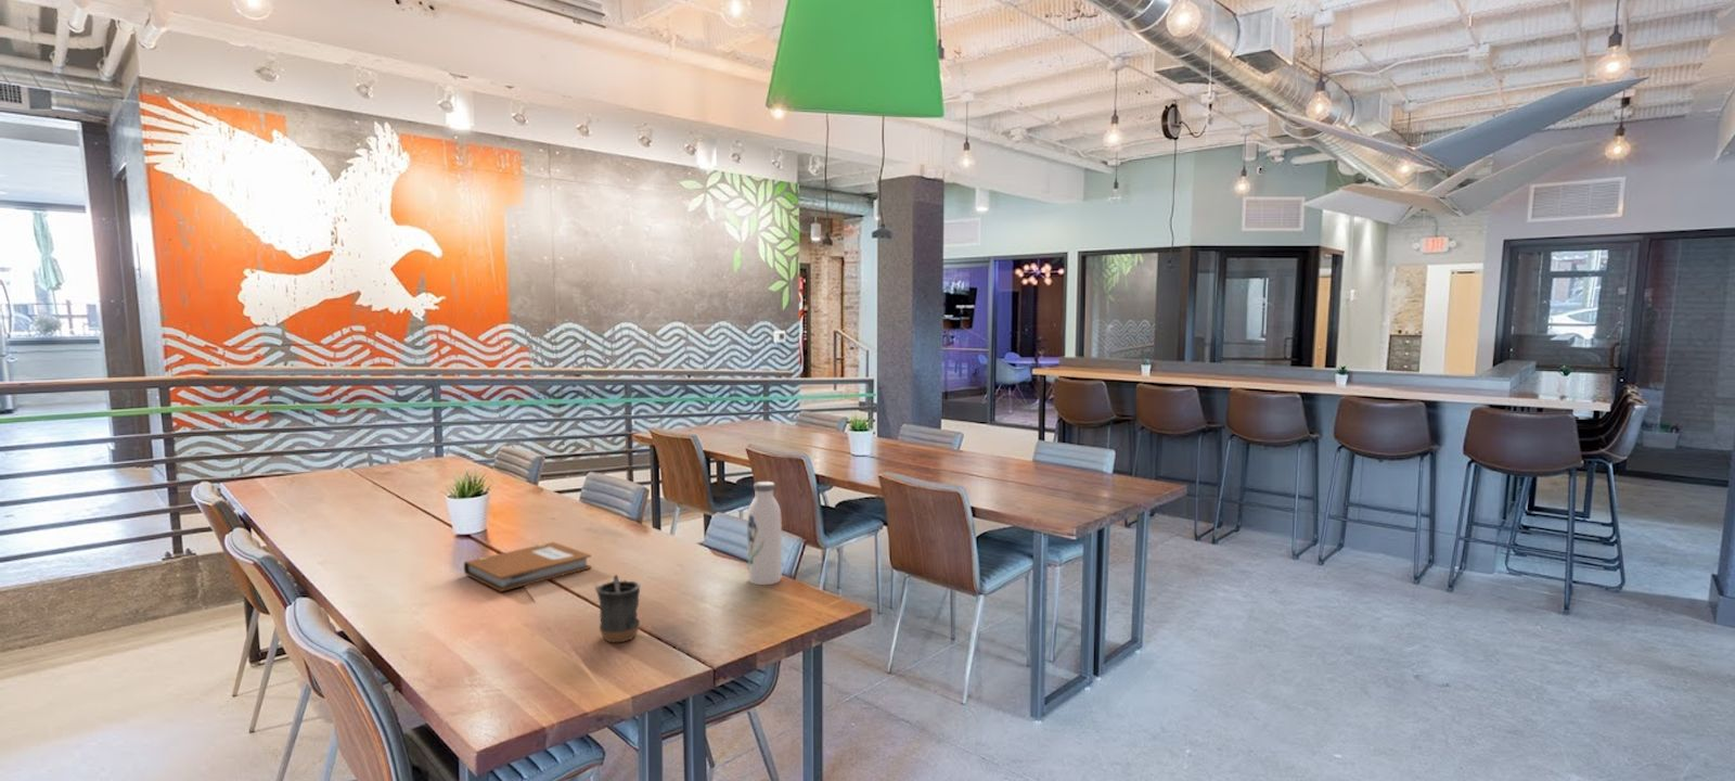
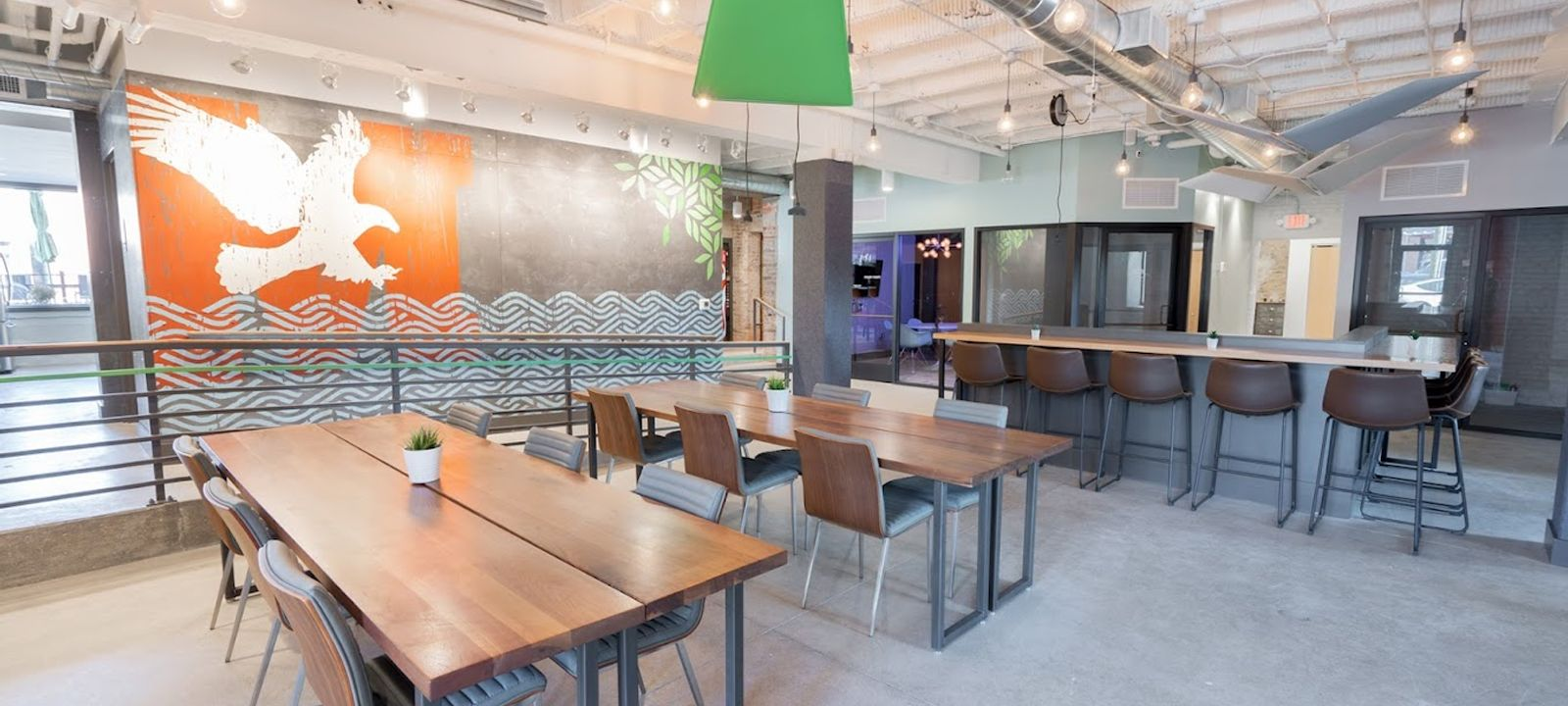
- notebook [463,541,593,592]
- mug [594,574,641,644]
- water bottle [746,480,783,586]
